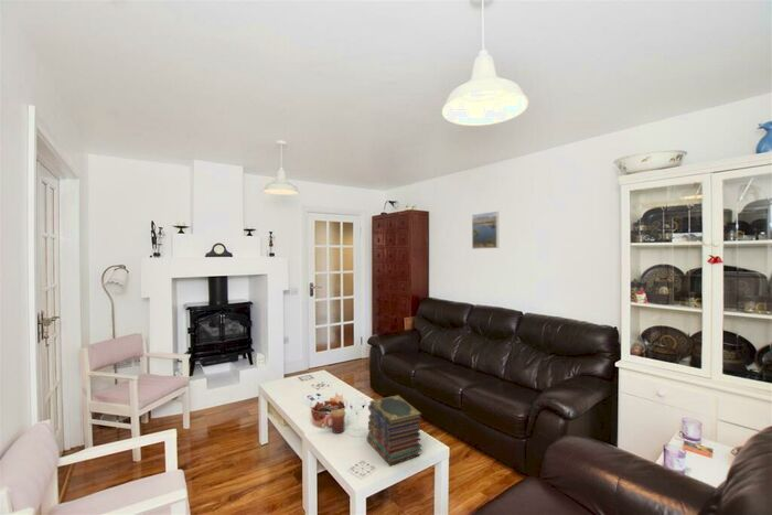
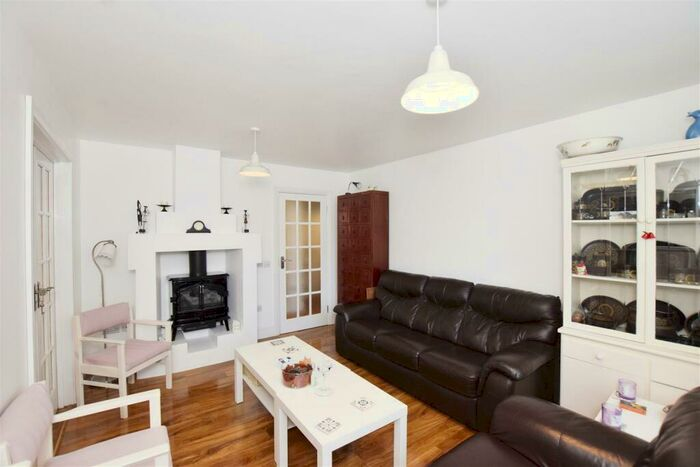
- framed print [471,211,500,250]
- book stack [366,394,422,466]
- mug [325,408,347,434]
